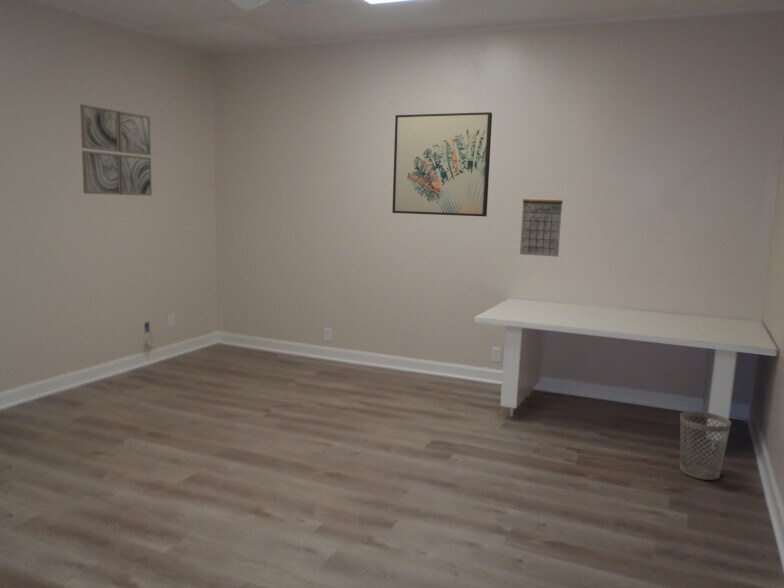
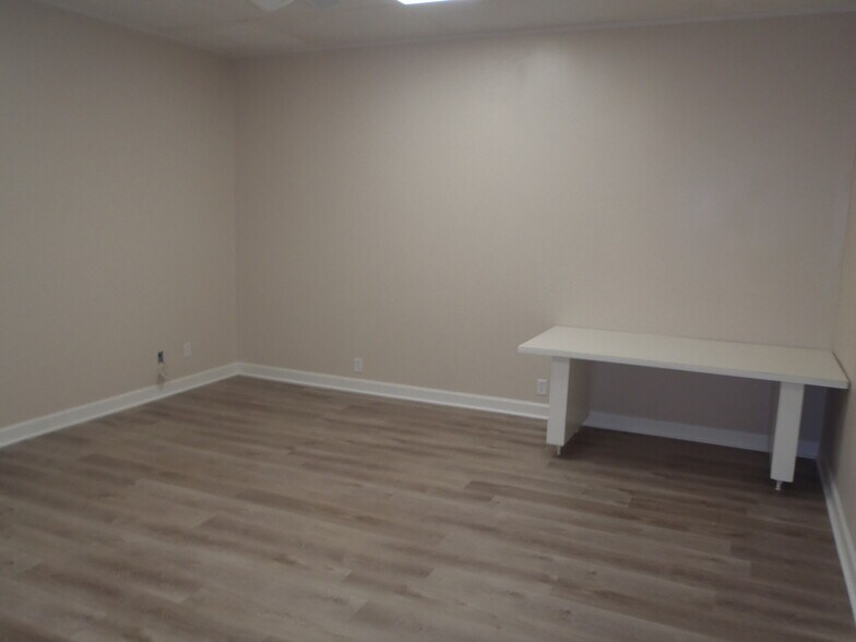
- wastebasket [679,410,732,481]
- calendar [519,188,564,258]
- wall art [391,111,493,217]
- wall art [79,103,153,197]
